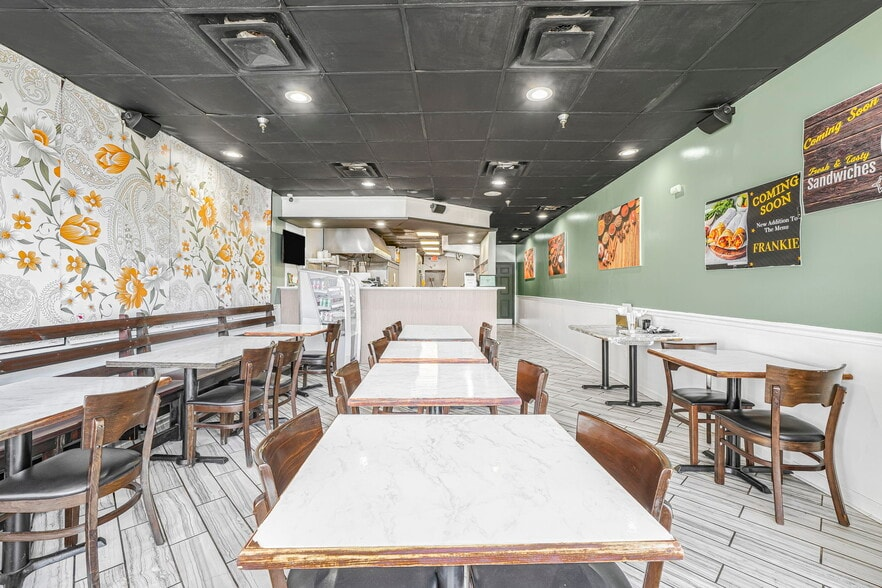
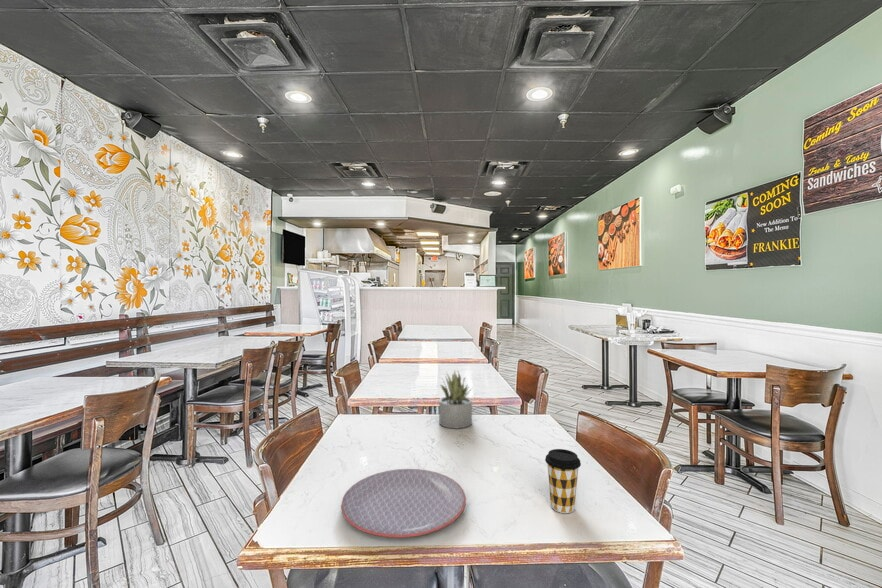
+ plate [340,468,467,539]
+ succulent plant [438,369,473,430]
+ coffee cup [544,448,582,514]
